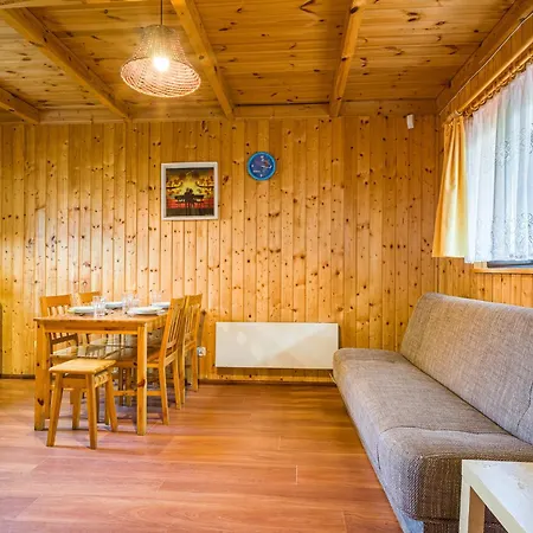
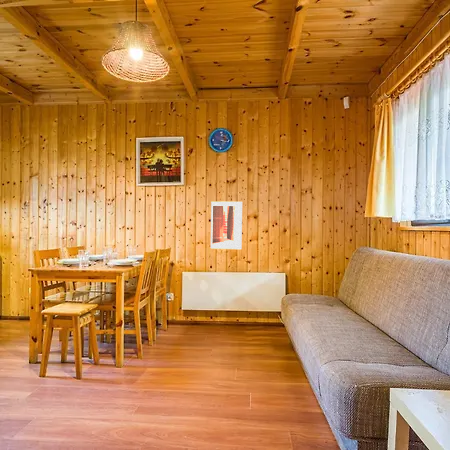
+ wall art [210,200,243,250]
